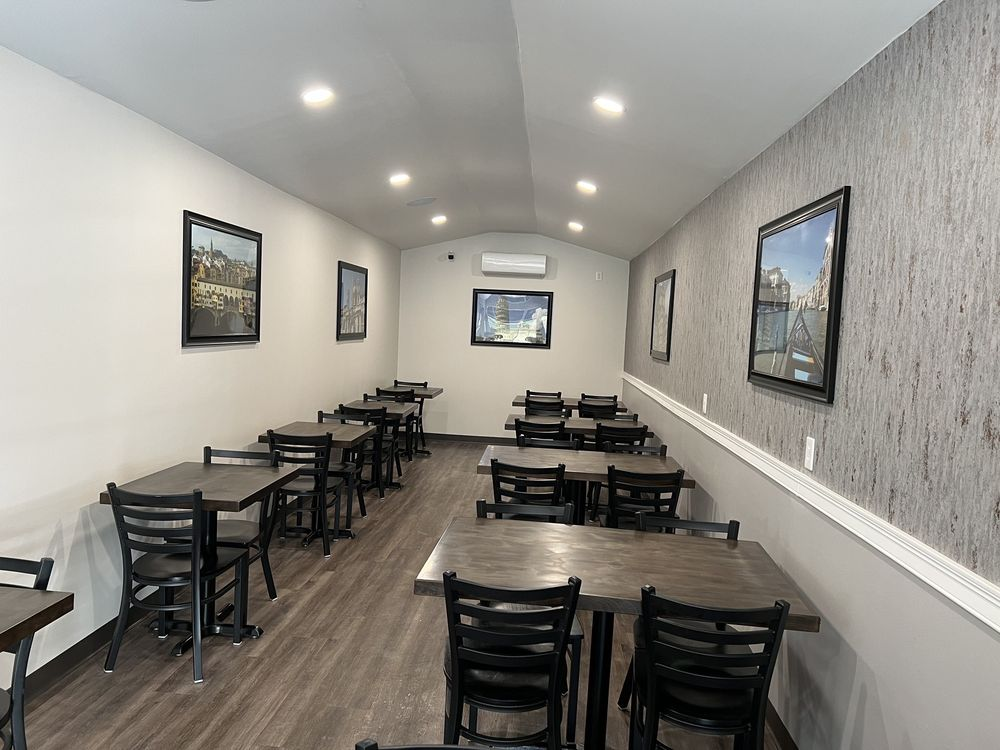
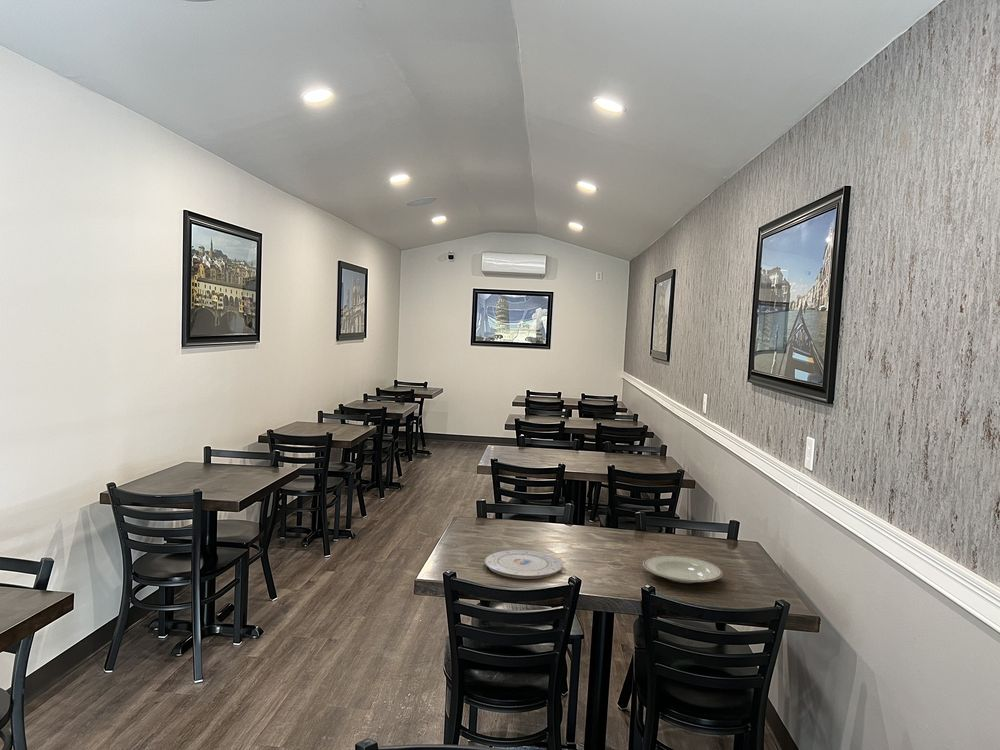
+ plate [642,554,724,584]
+ plate [483,549,564,580]
